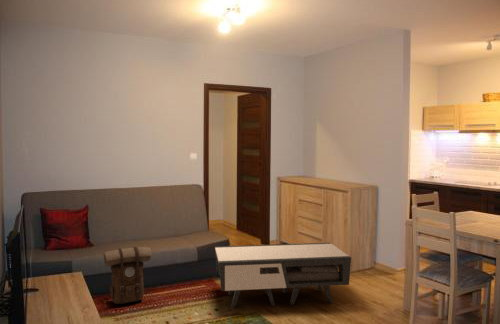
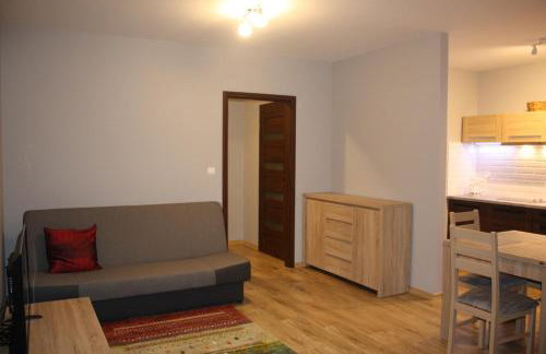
- backpack [103,246,152,305]
- coffee table [214,242,352,309]
